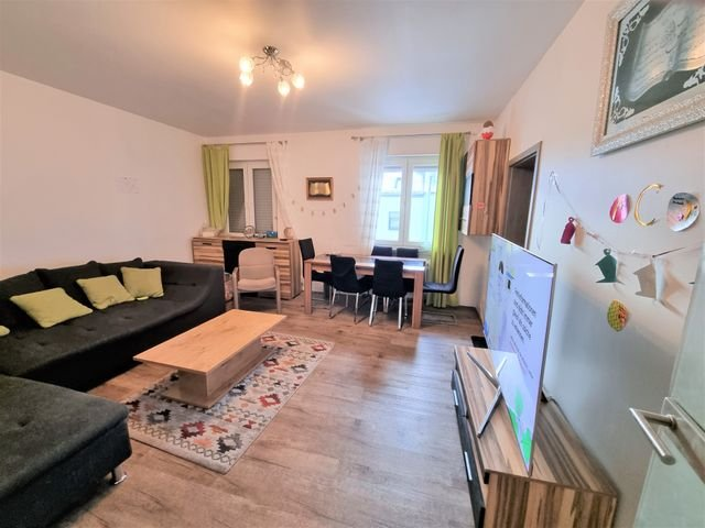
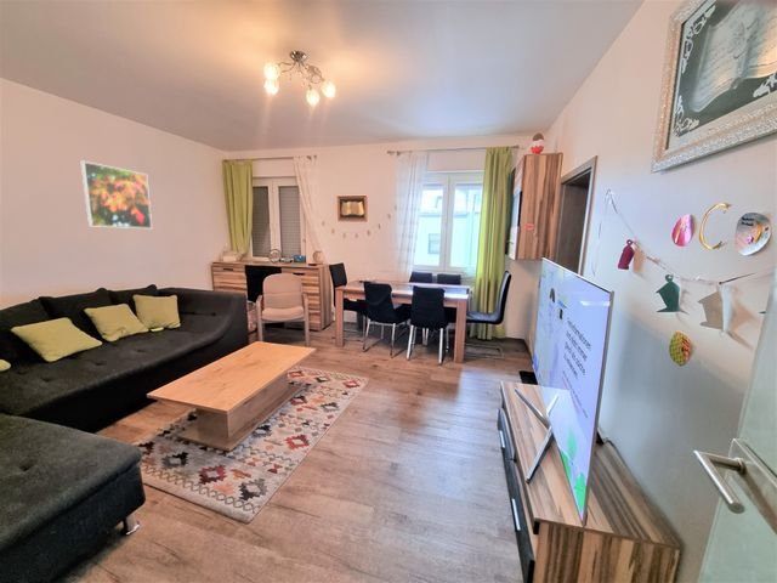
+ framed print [80,160,153,230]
